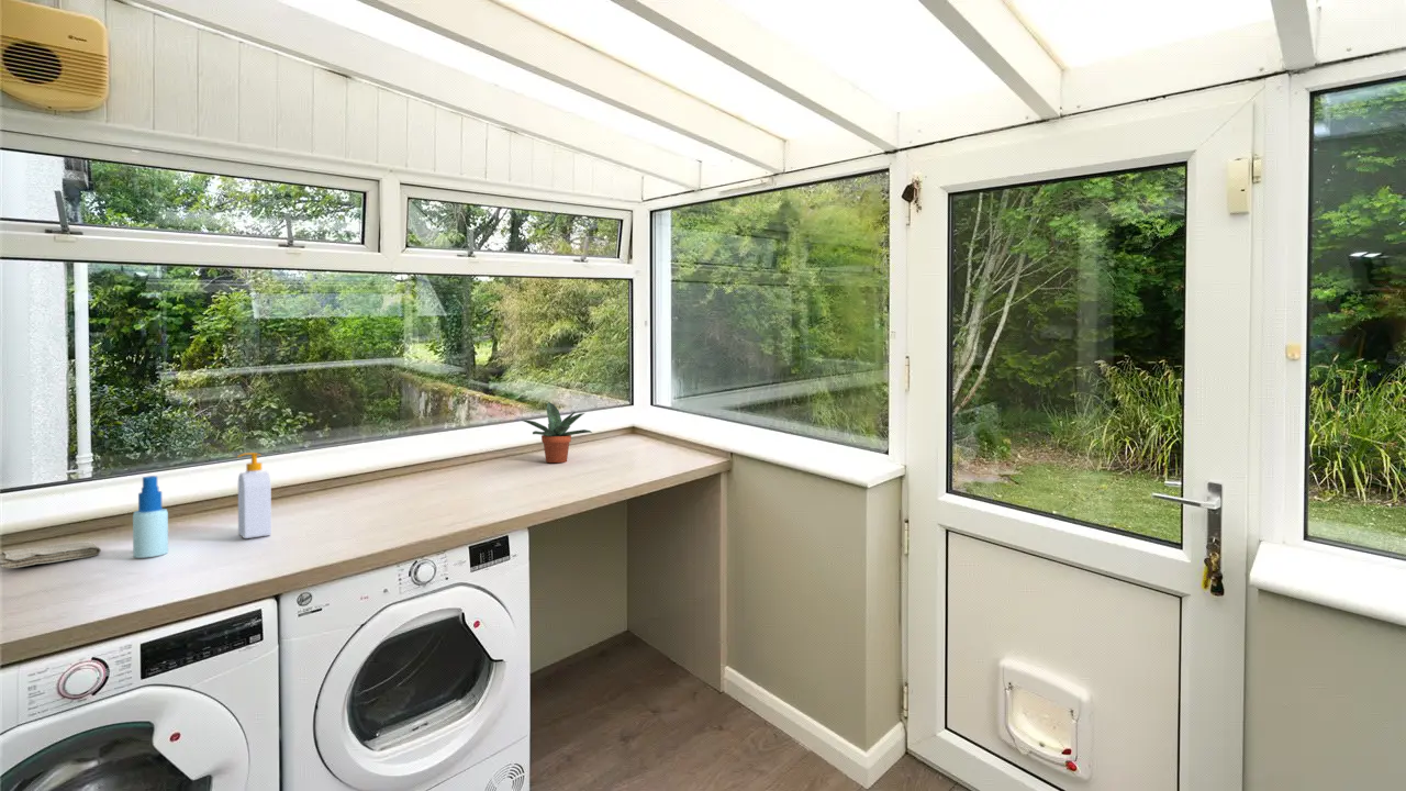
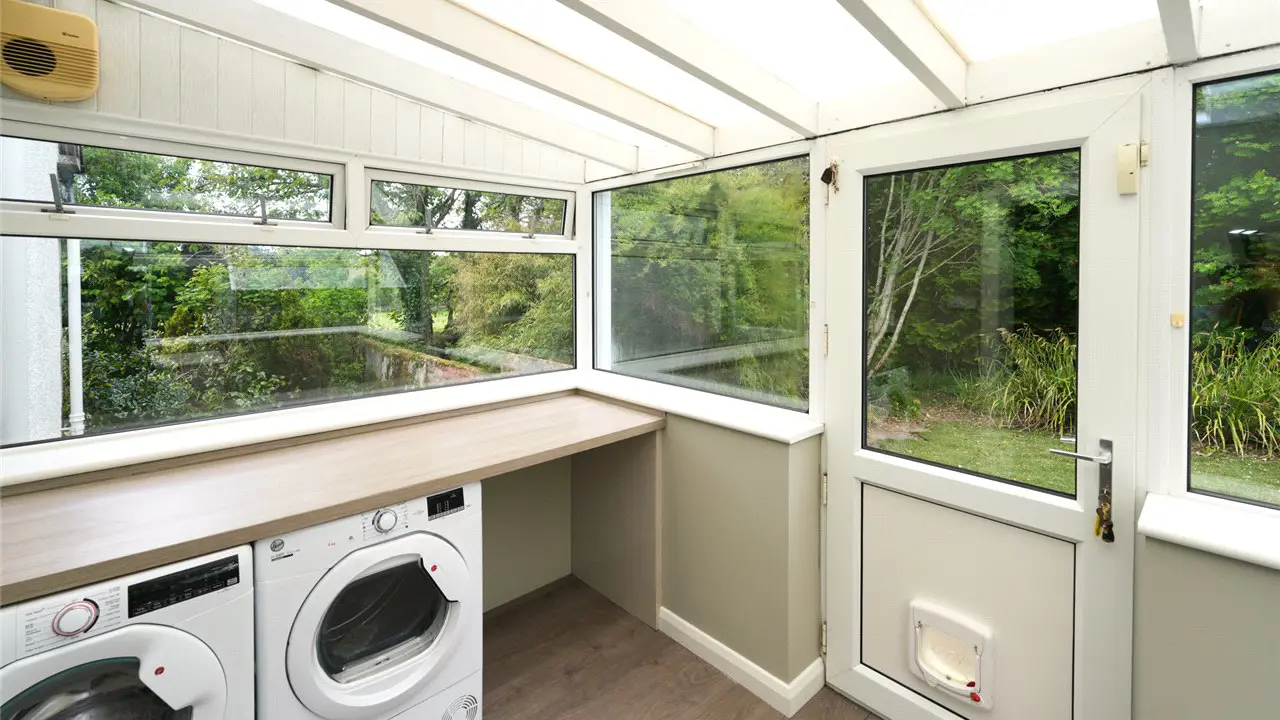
- potted plant [522,401,593,464]
- washcloth [0,541,102,569]
- spray bottle [132,475,169,559]
- soap bottle [236,452,272,539]
